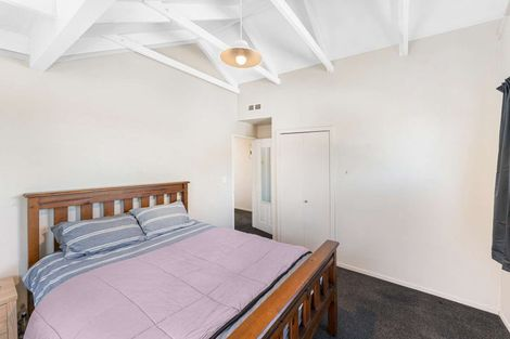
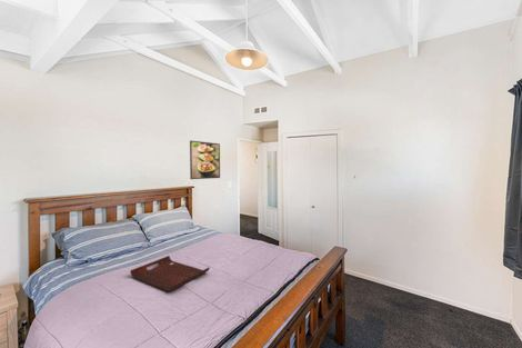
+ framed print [189,139,221,180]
+ serving tray [129,255,210,292]
